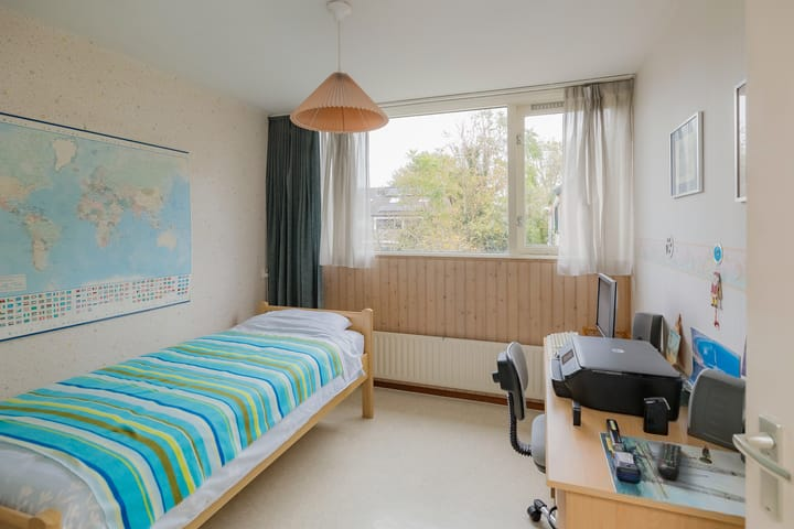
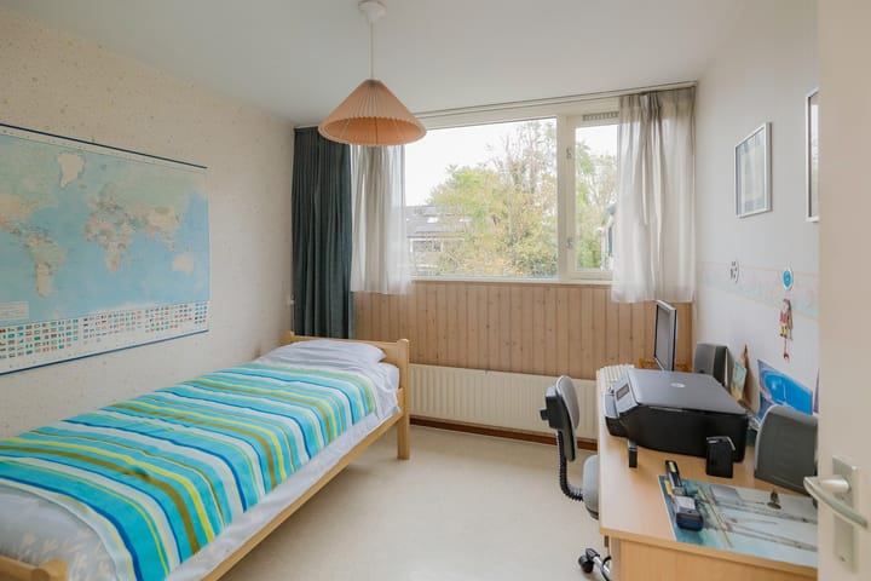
- remote control [656,441,683,481]
